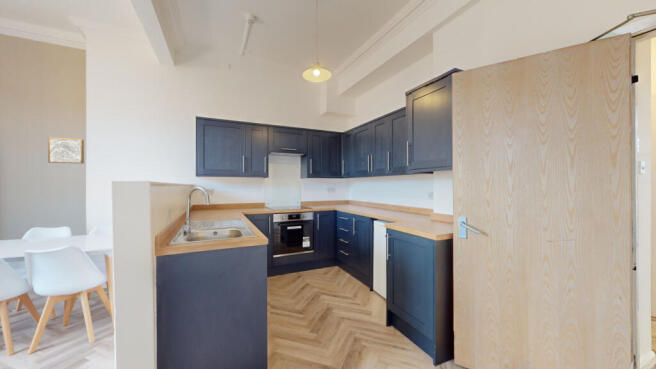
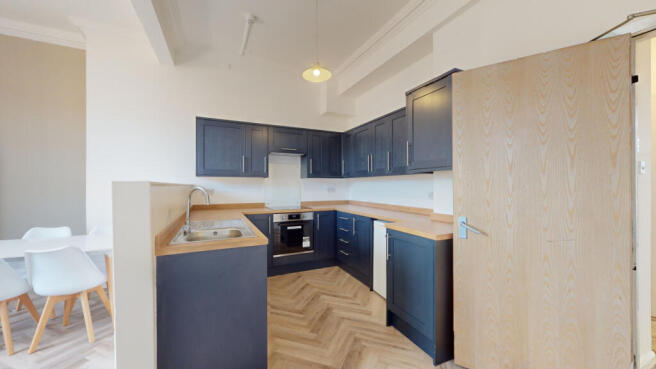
- wall art [47,137,85,165]
